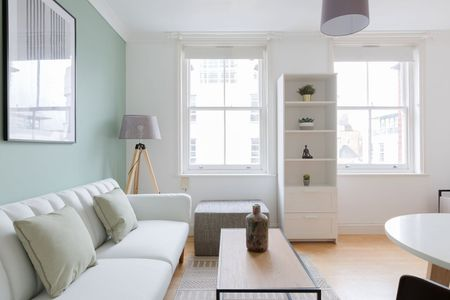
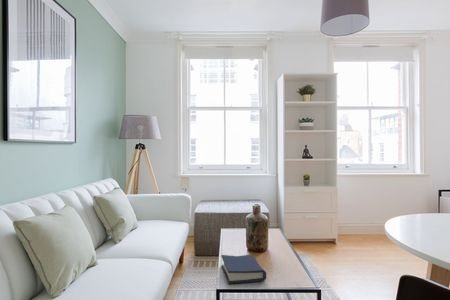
+ hardback book [220,254,267,285]
